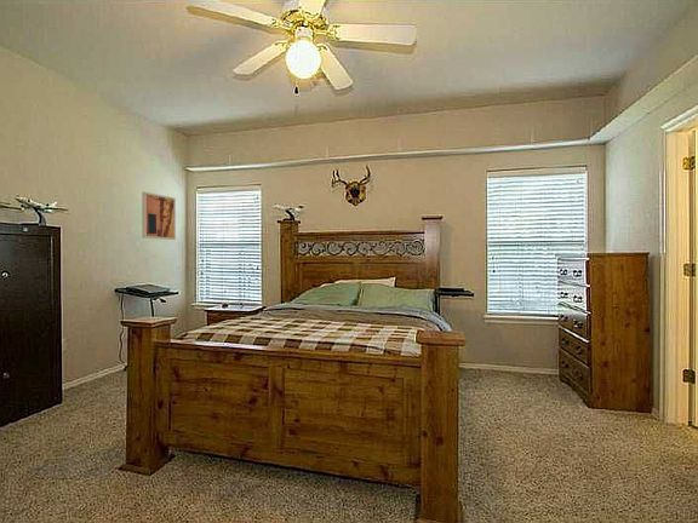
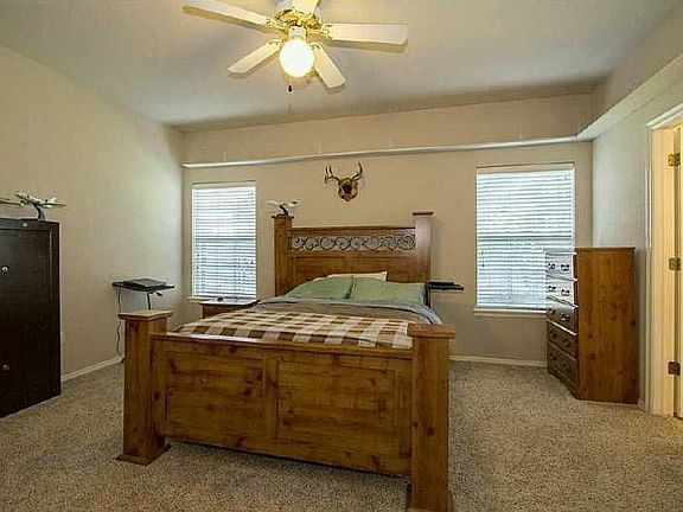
- wall art [141,190,177,241]
